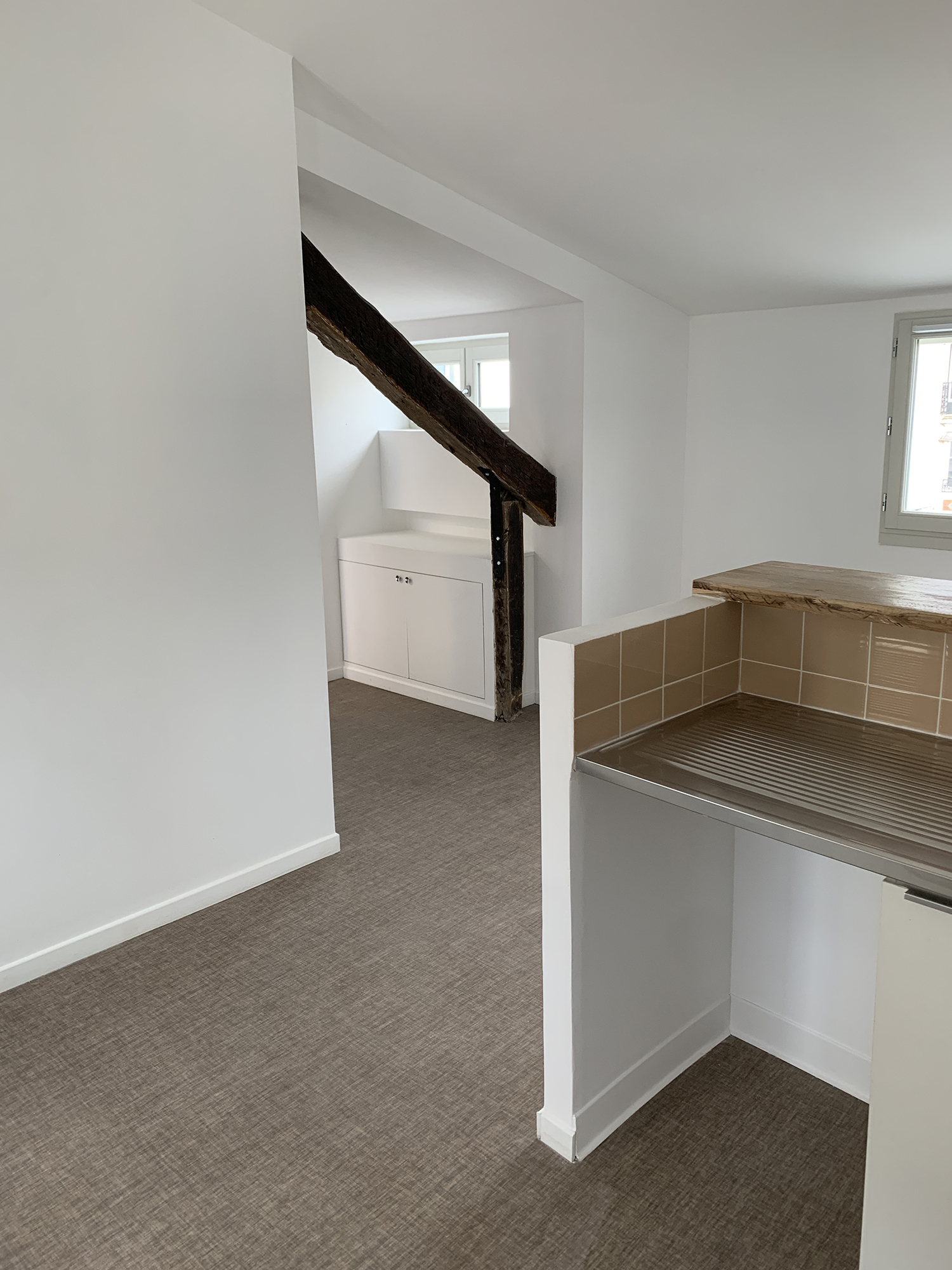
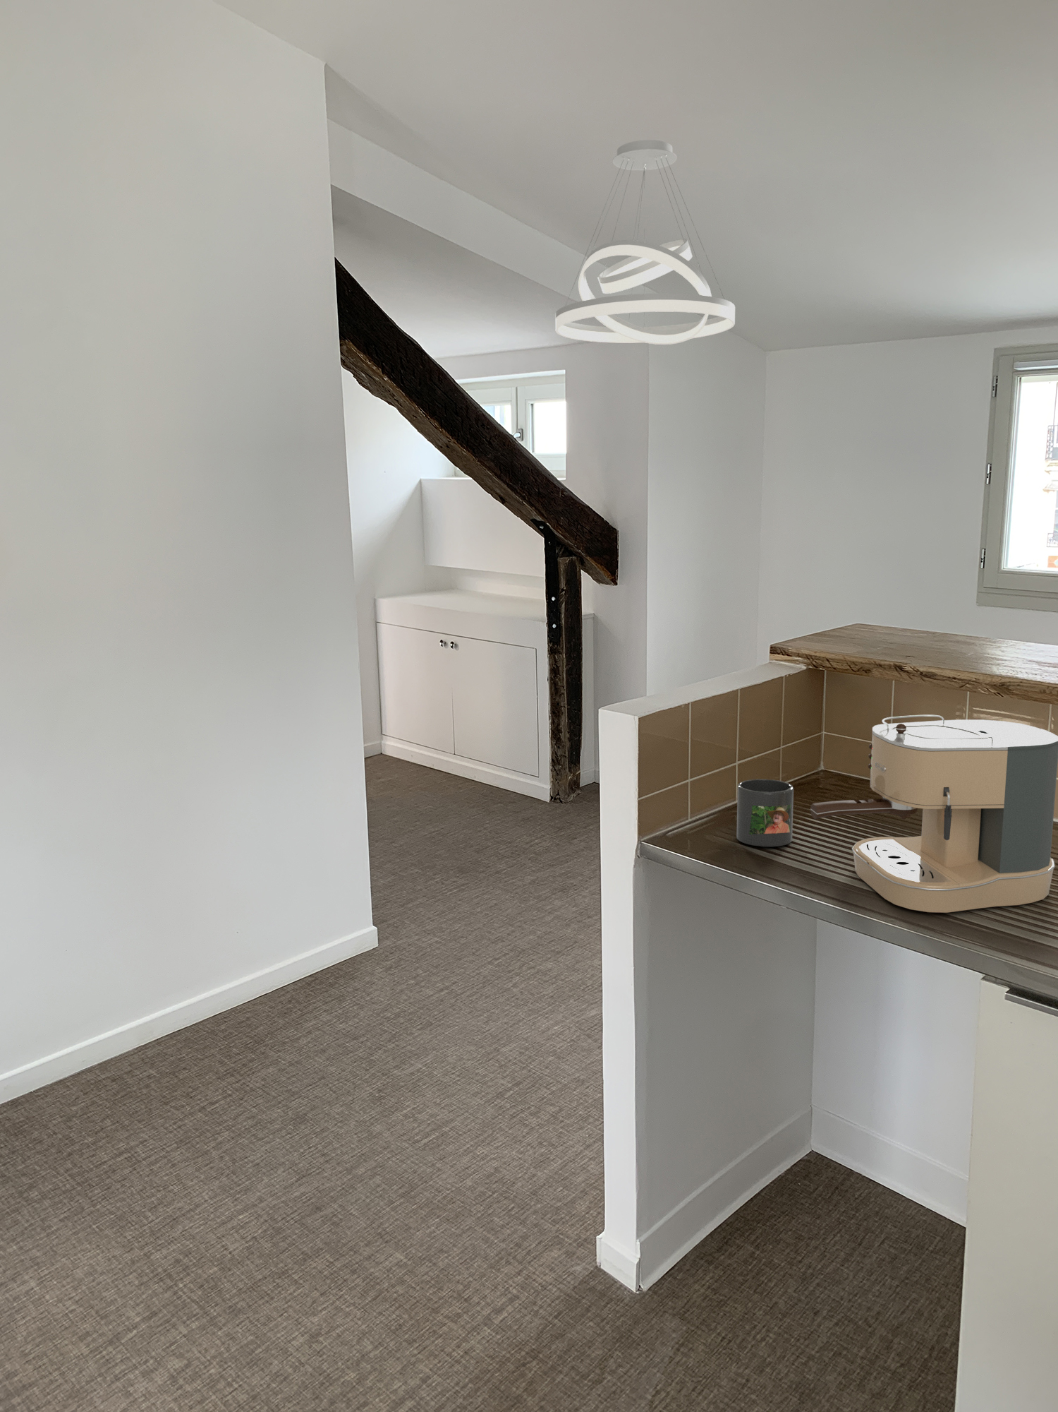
+ mug [736,778,795,847]
+ coffee maker [810,715,1058,914]
+ pendant light [555,139,736,346]
